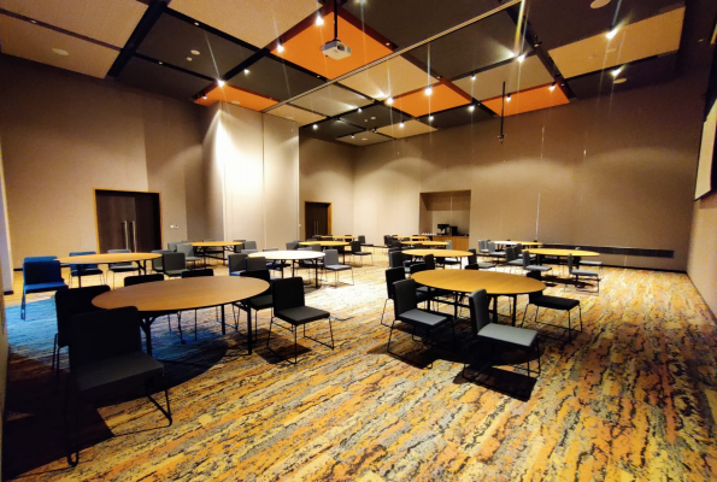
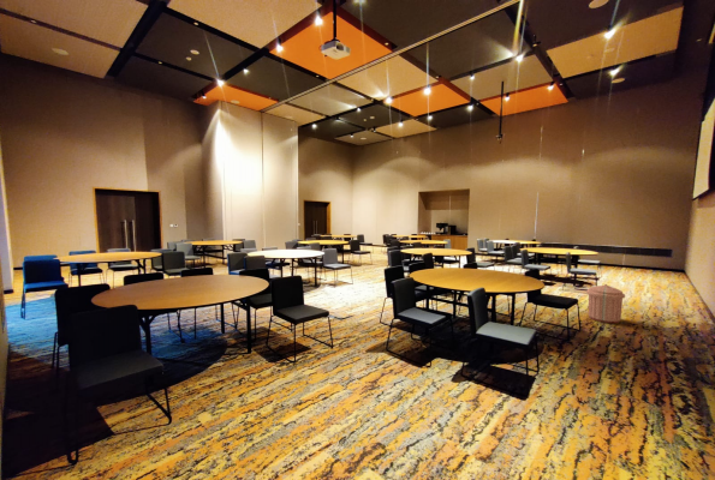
+ trash can [585,283,626,325]
